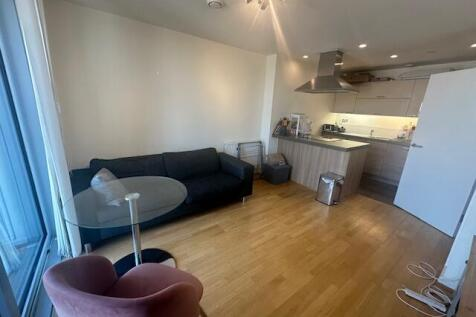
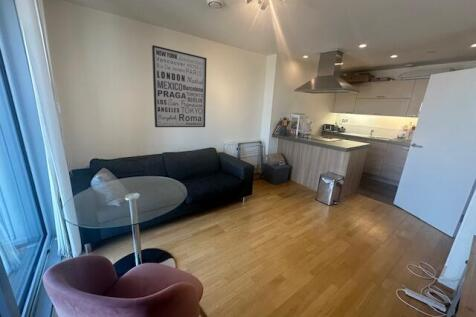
+ wall art [151,44,208,128]
